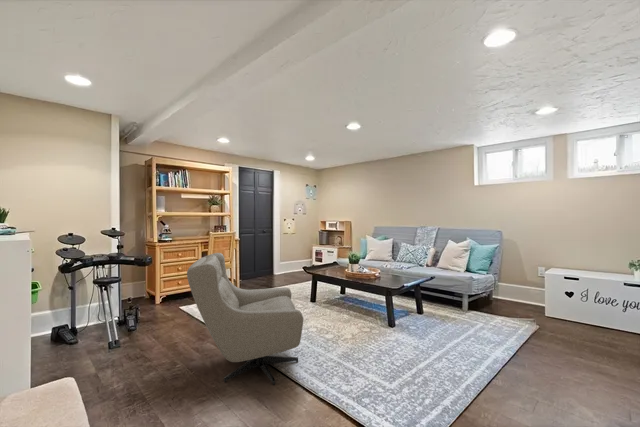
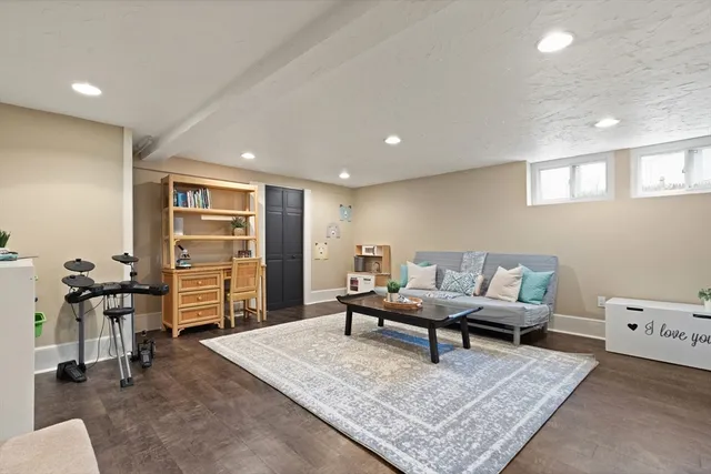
- armchair [186,252,304,386]
